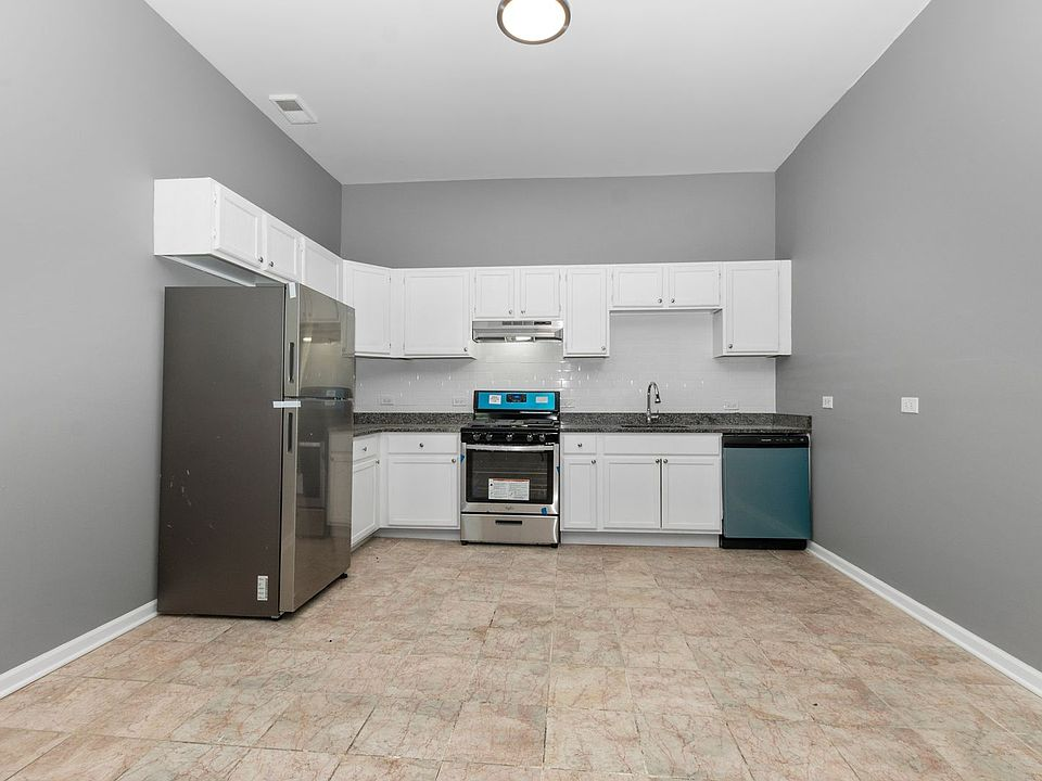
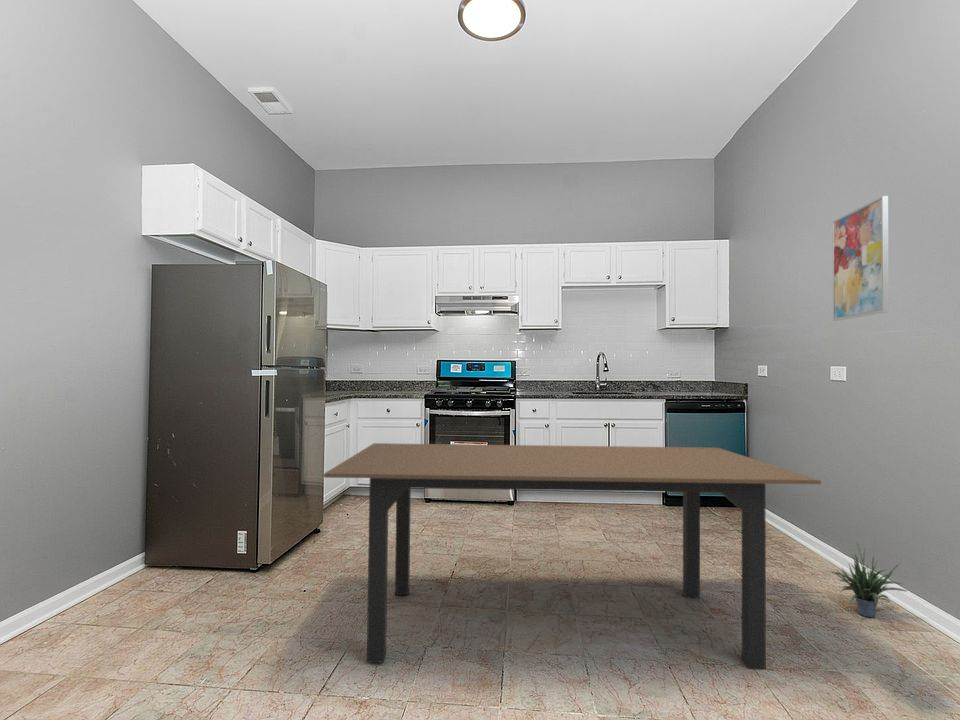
+ dining table [323,442,822,670]
+ potted plant [829,536,908,618]
+ wall art [832,195,890,322]
